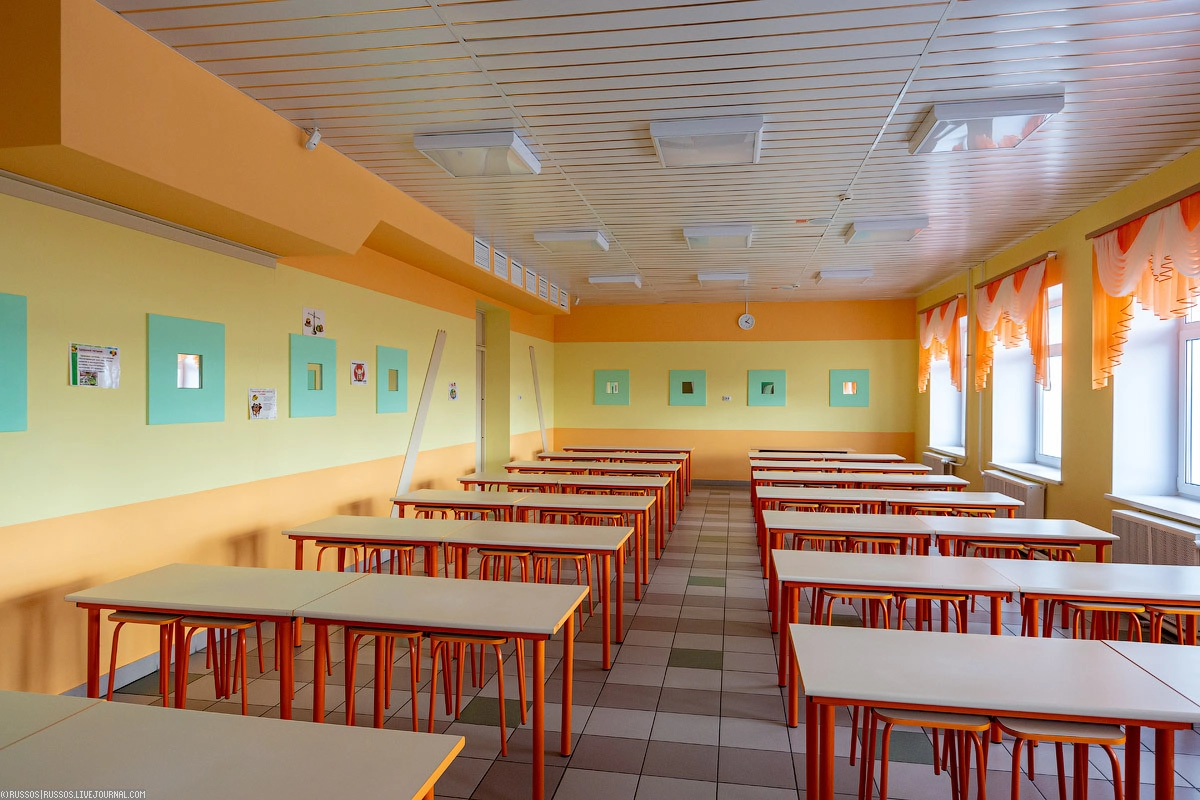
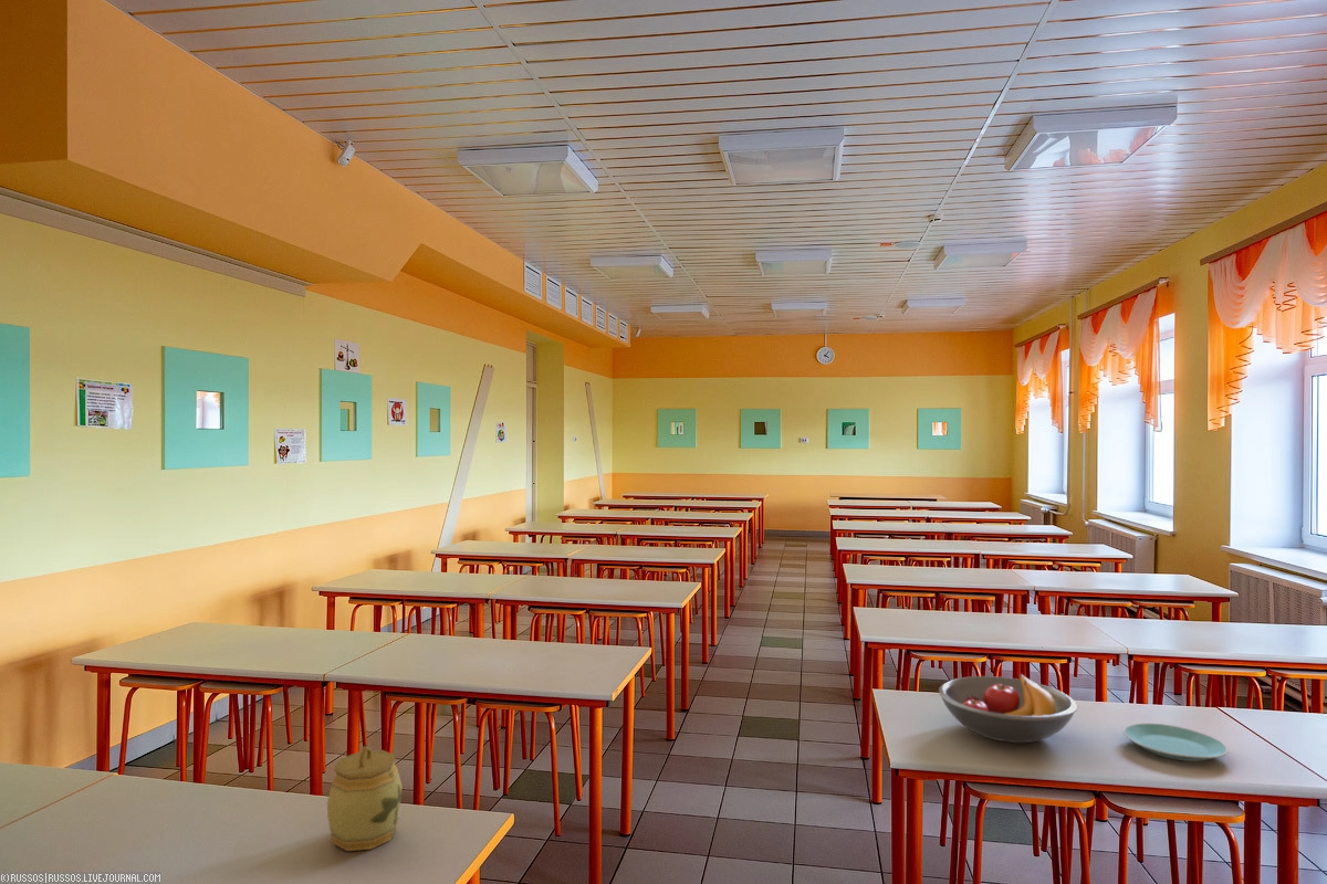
+ fruit bowl [938,673,1078,744]
+ plate [1122,723,1229,762]
+ jar [326,745,403,852]
